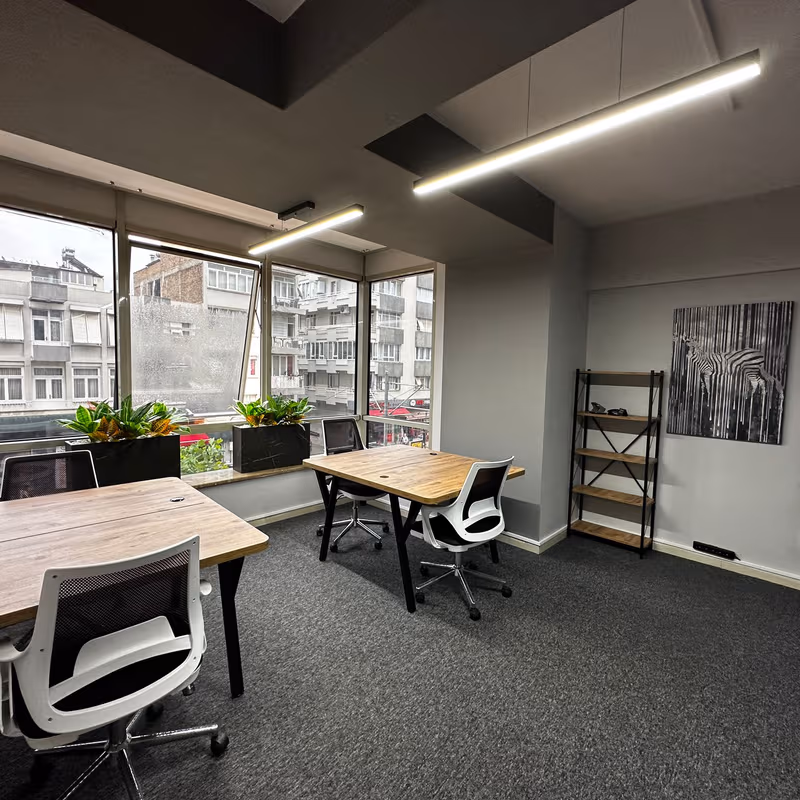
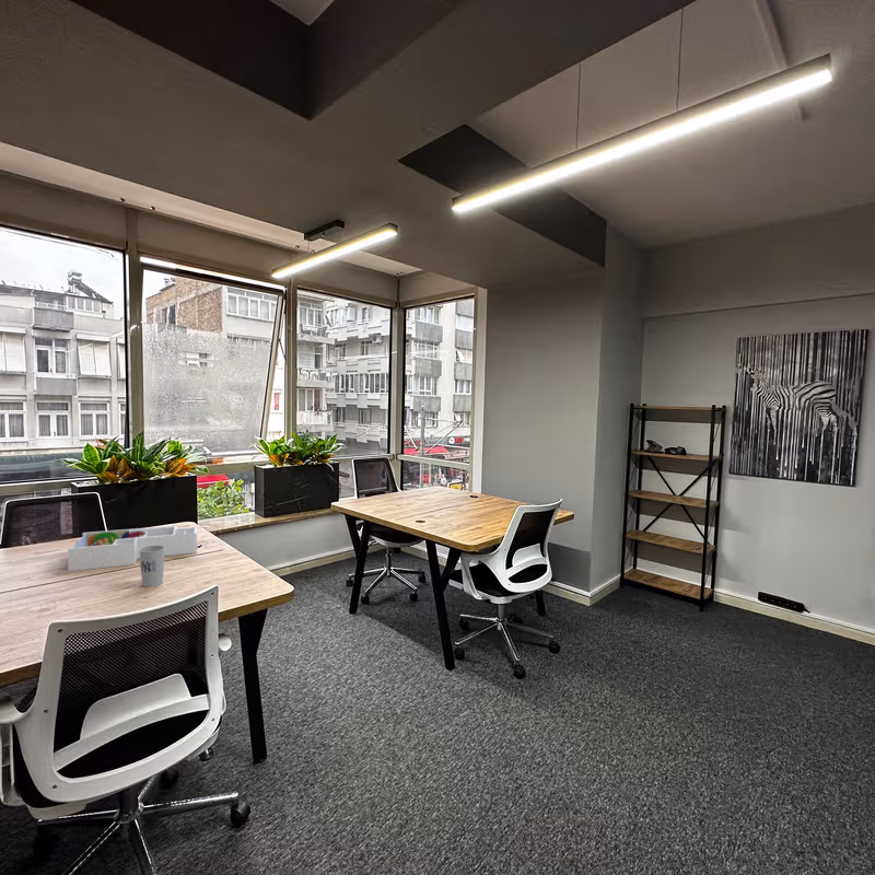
+ cup [139,546,165,588]
+ desk organizer [67,525,198,572]
